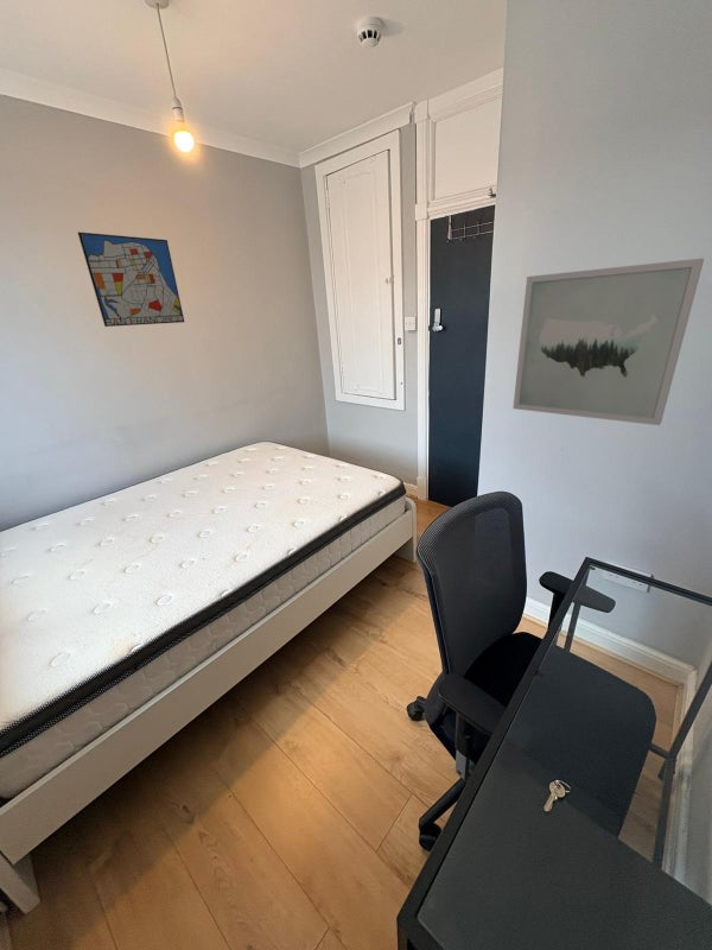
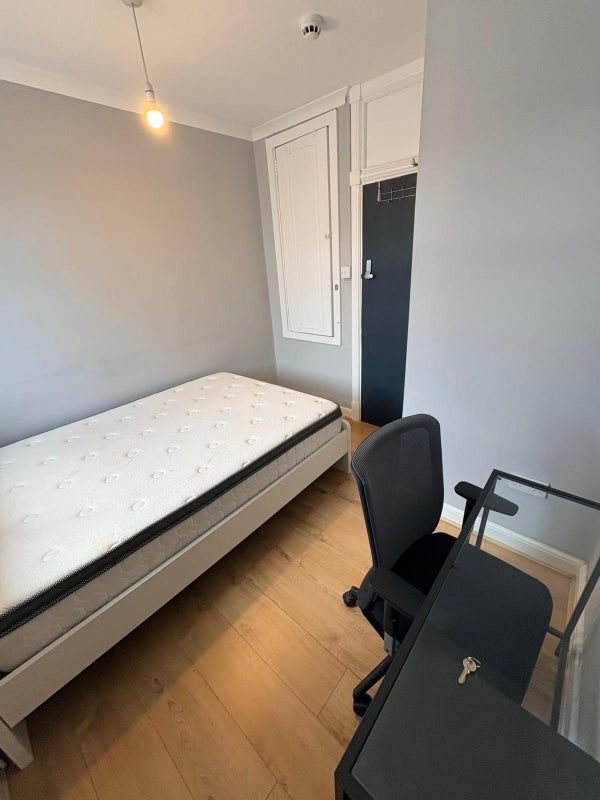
- wall art [77,232,185,328]
- wall art [511,256,705,426]
